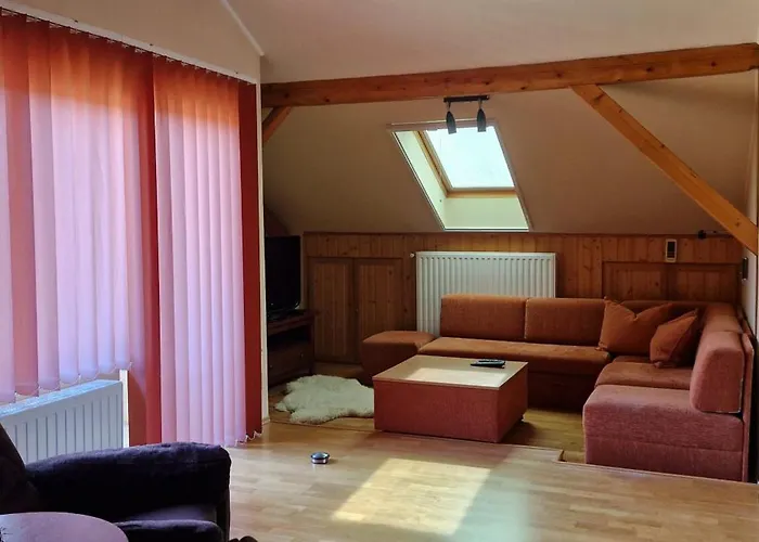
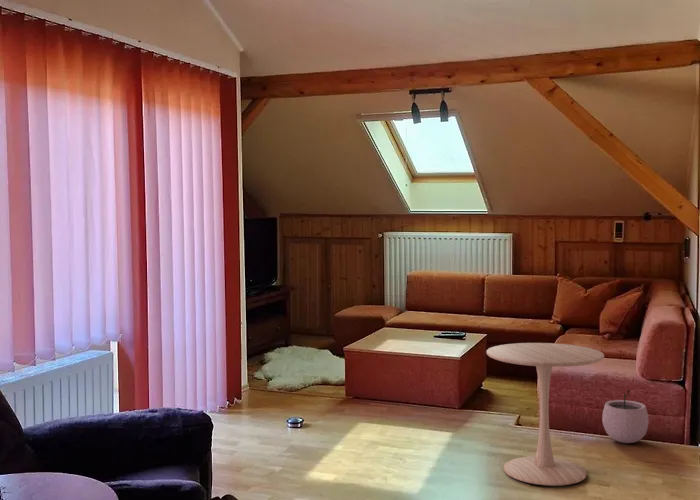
+ side table [485,342,605,487]
+ plant pot [601,388,649,444]
